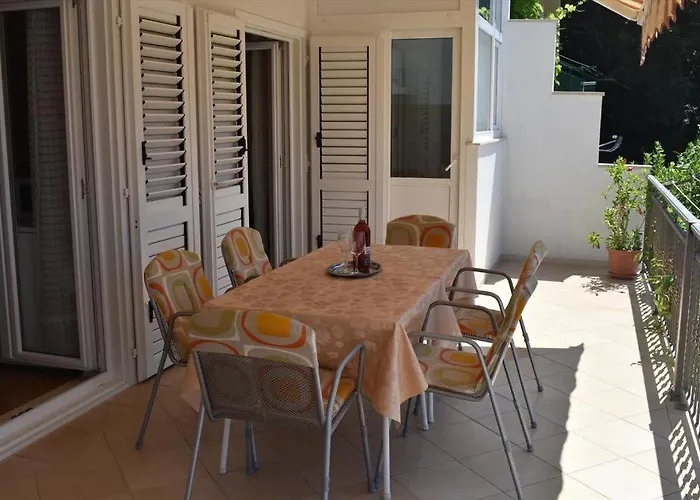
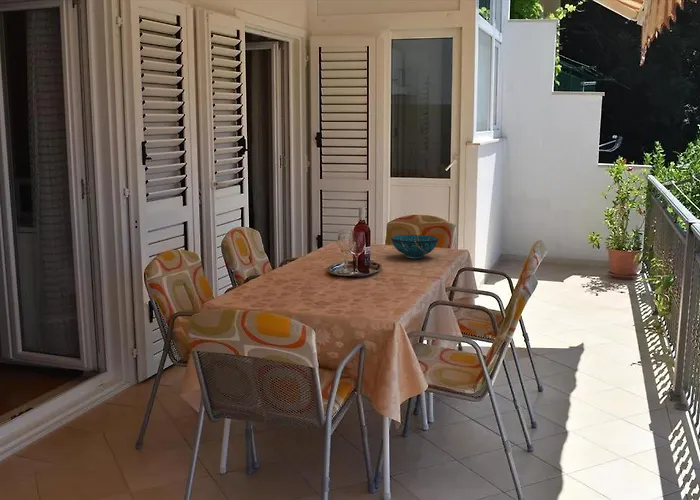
+ decorative bowl [390,234,440,259]
